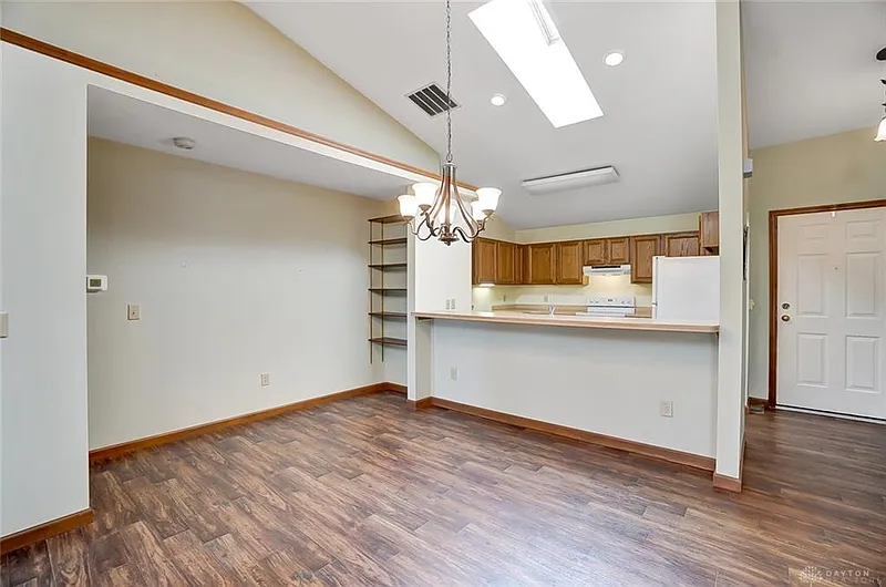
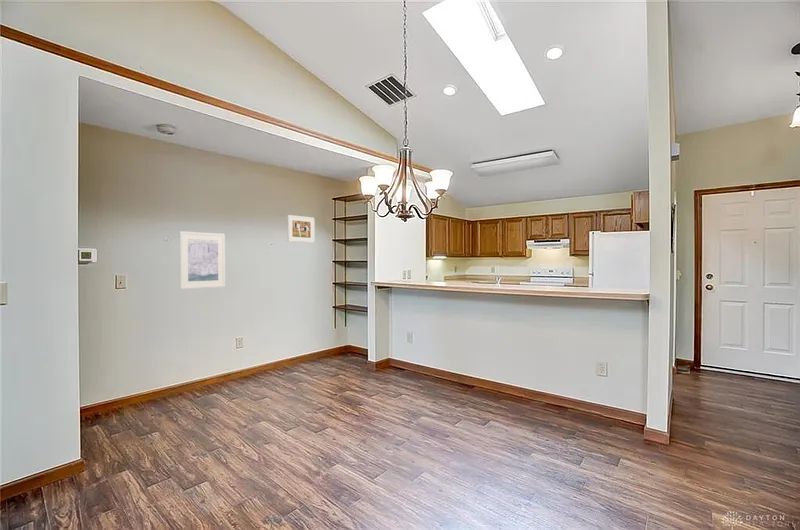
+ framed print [287,214,315,243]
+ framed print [178,230,226,290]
